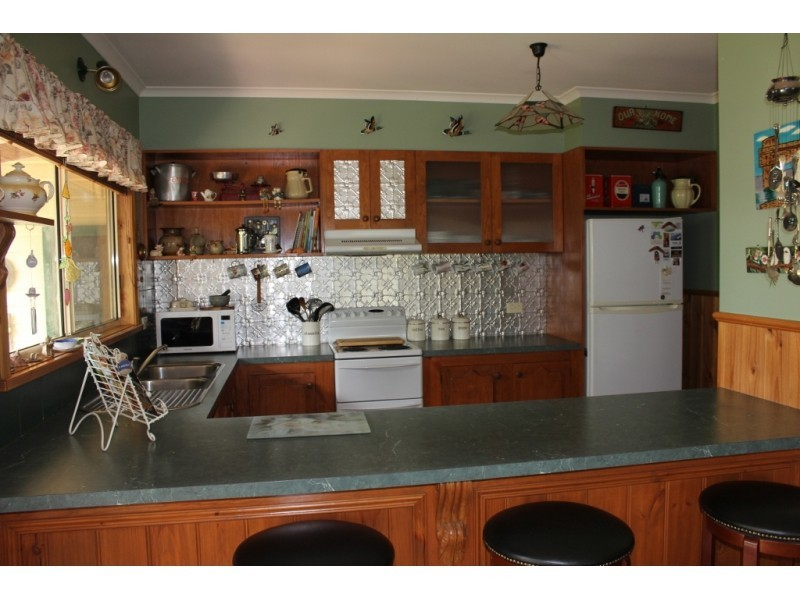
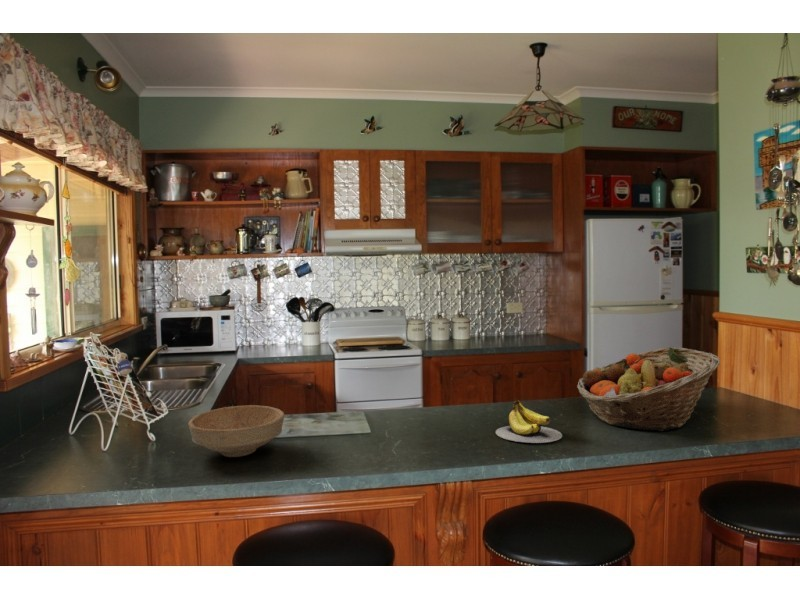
+ fruit basket [576,346,721,432]
+ banana [495,397,563,444]
+ bowl [187,404,286,458]
